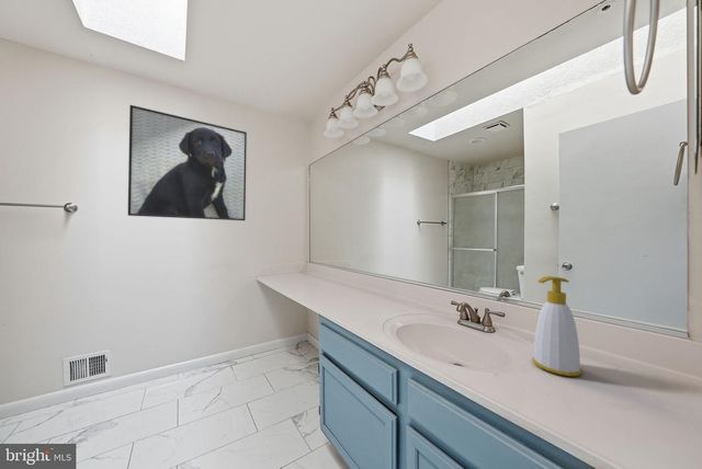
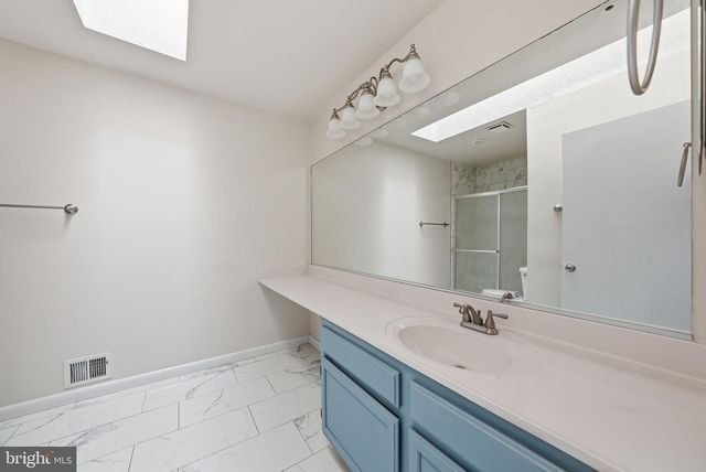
- soap bottle [532,275,582,377]
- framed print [127,104,248,221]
